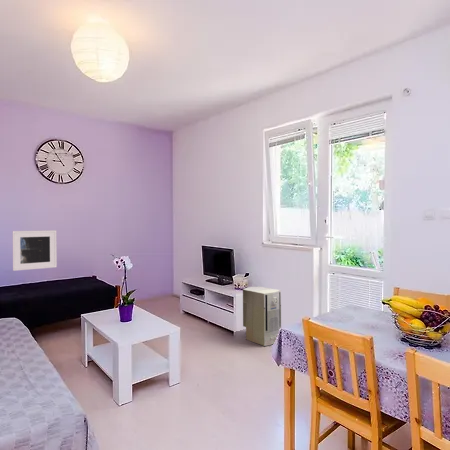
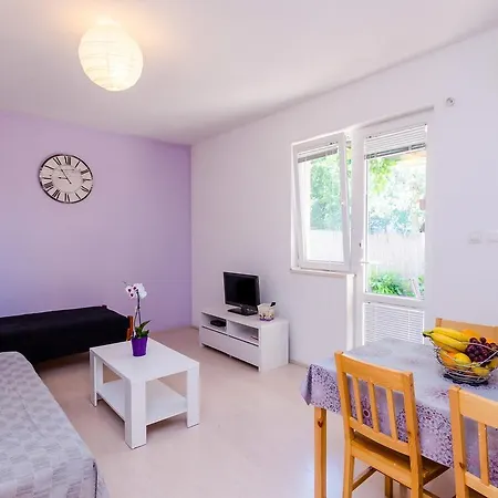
- air purifier [242,285,282,347]
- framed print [12,229,58,272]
